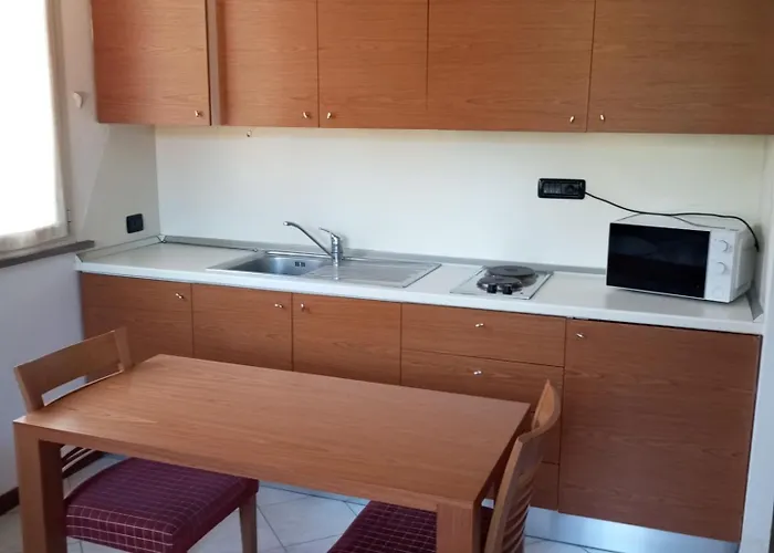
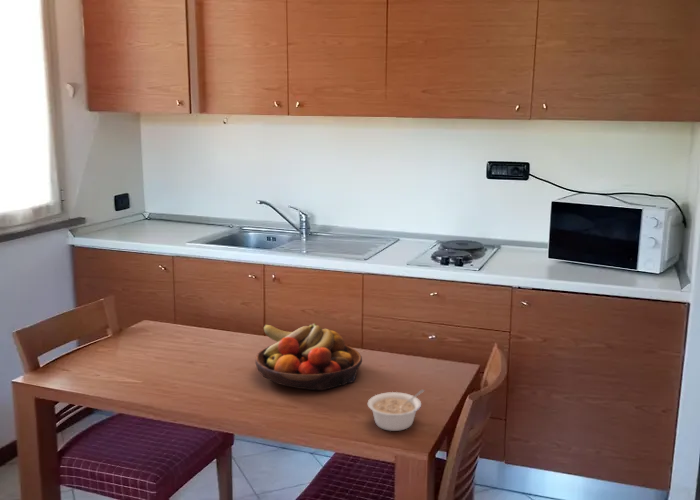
+ legume [367,389,426,432]
+ fruit bowl [254,322,363,391]
